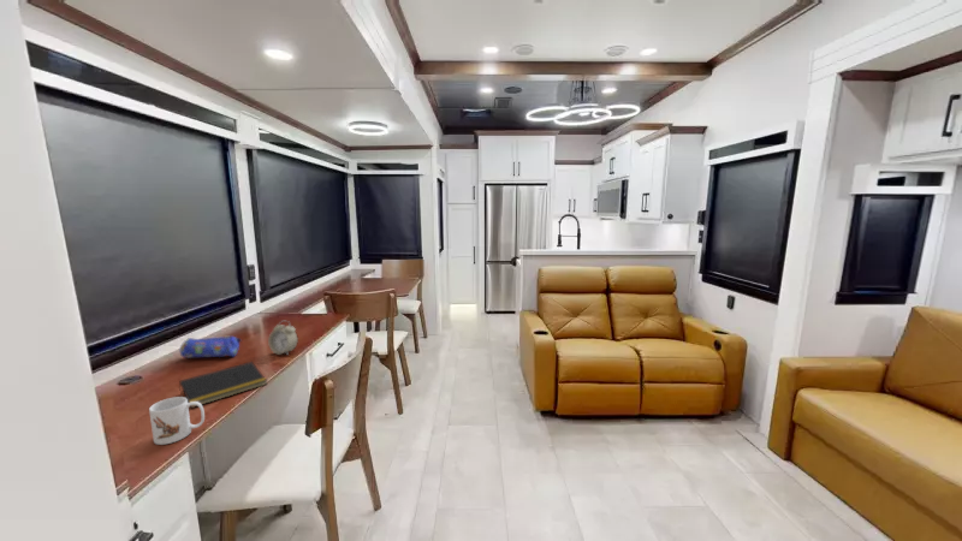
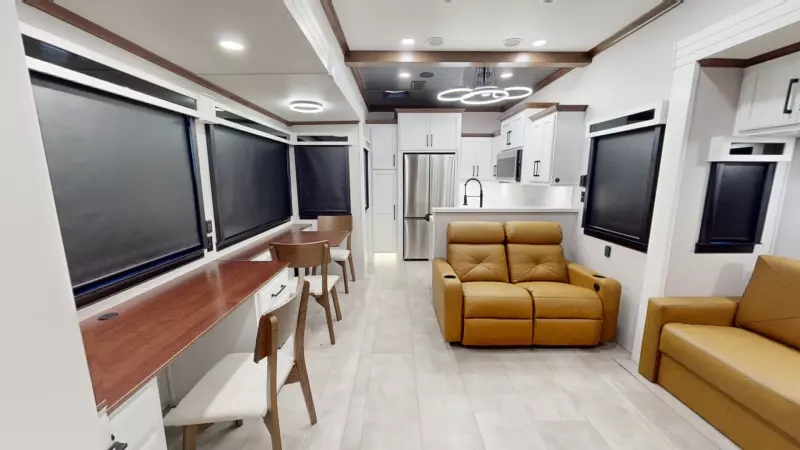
- alarm clock [267,320,299,355]
- mug [148,396,206,446]
- notepad [178,361,268,409]
- pencil case [179,335,243,359]
